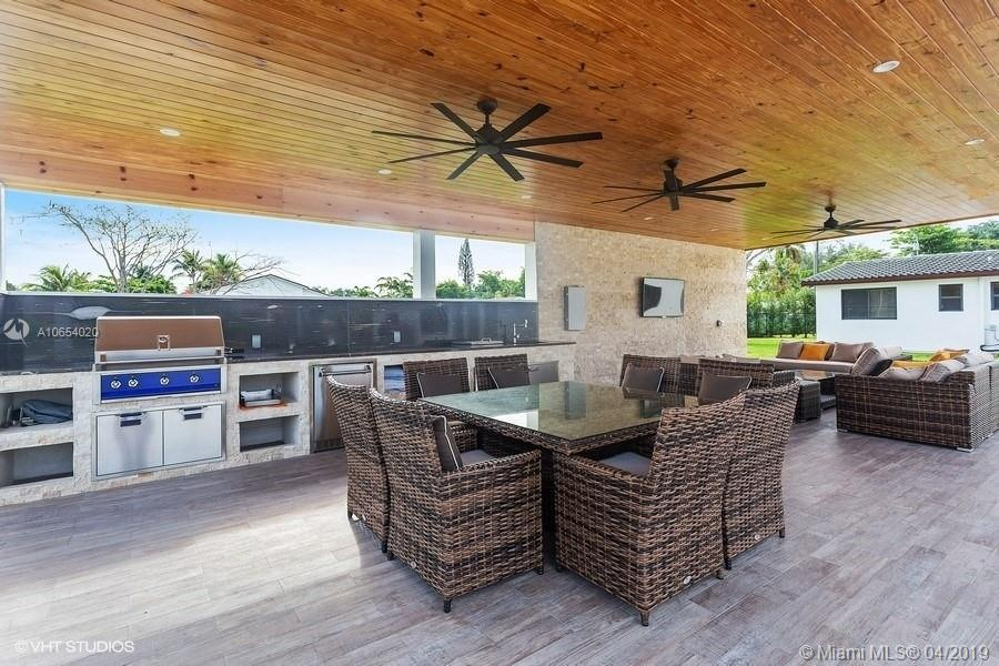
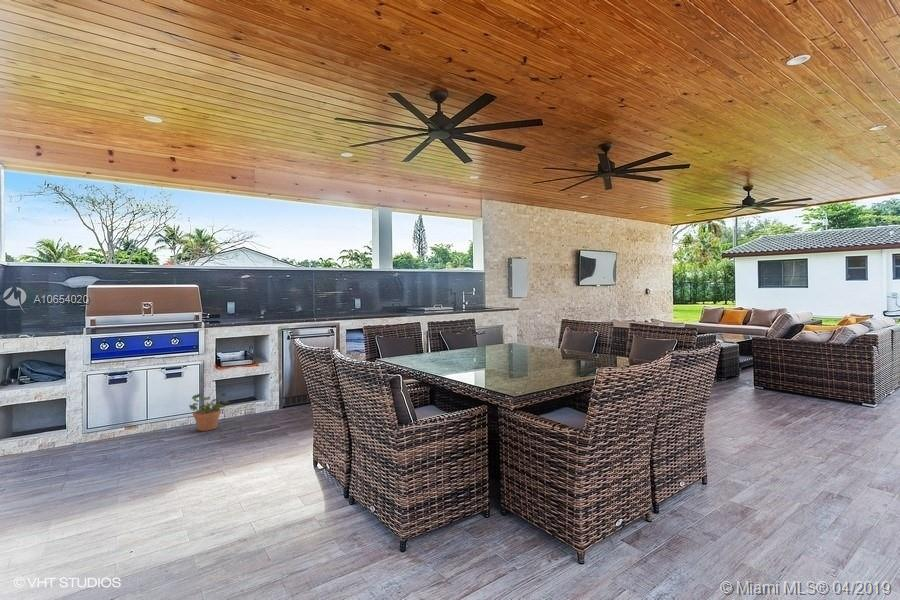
+ potted plant [188,391,230,432]
